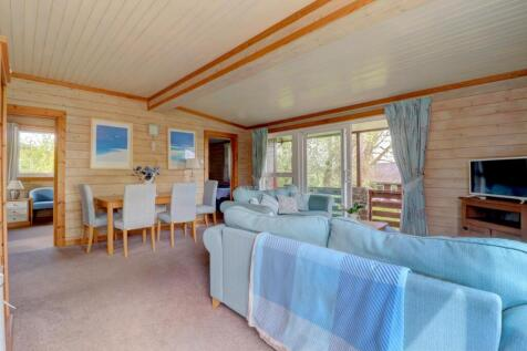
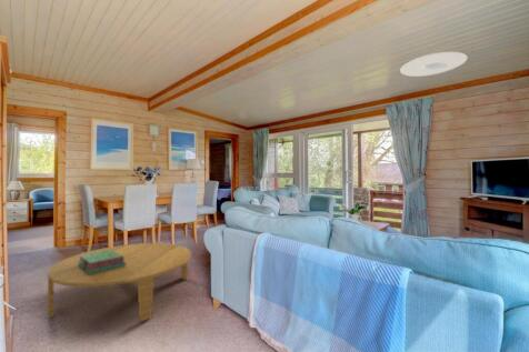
+ coffee table [47,242,192,322]
+ stack of books [77,250,126,274]
+ ceiling light [399,51,468,78]
